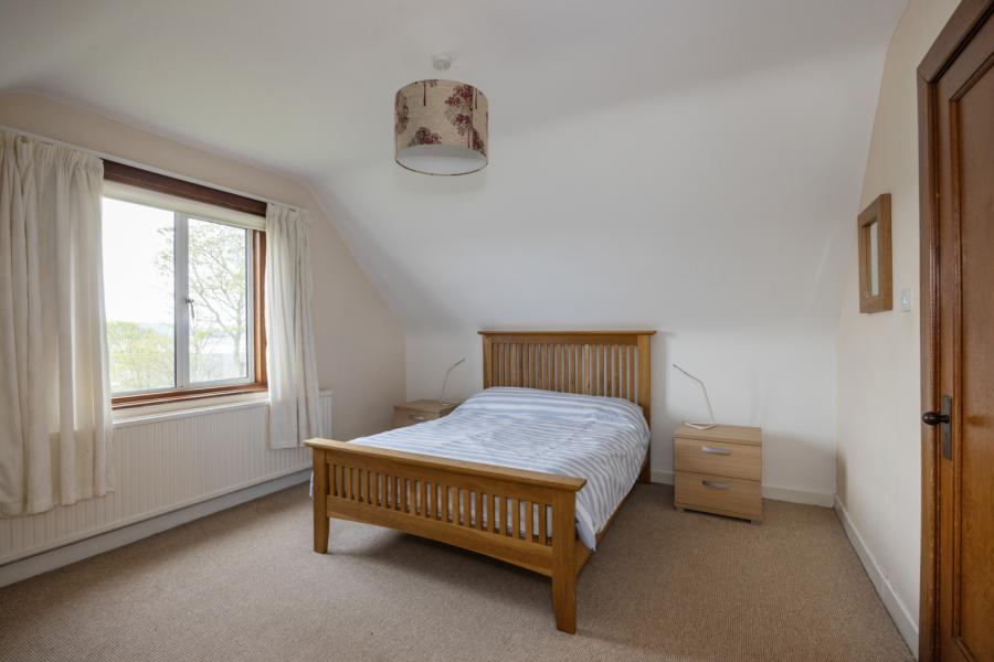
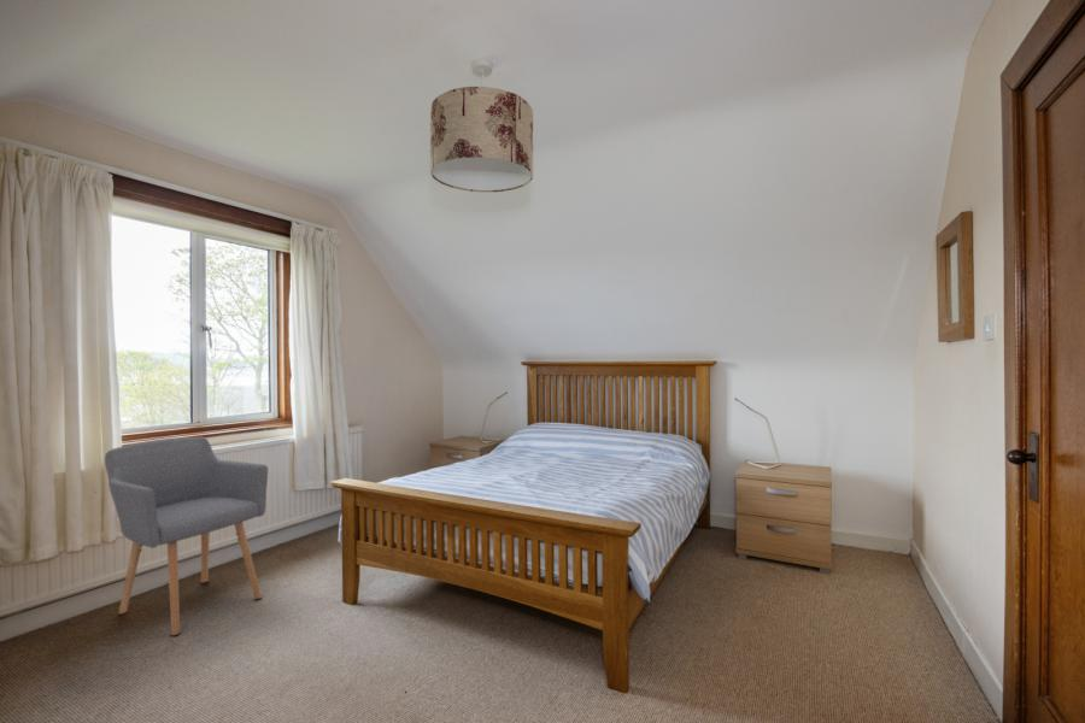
+ chair [104,436,269,637]
